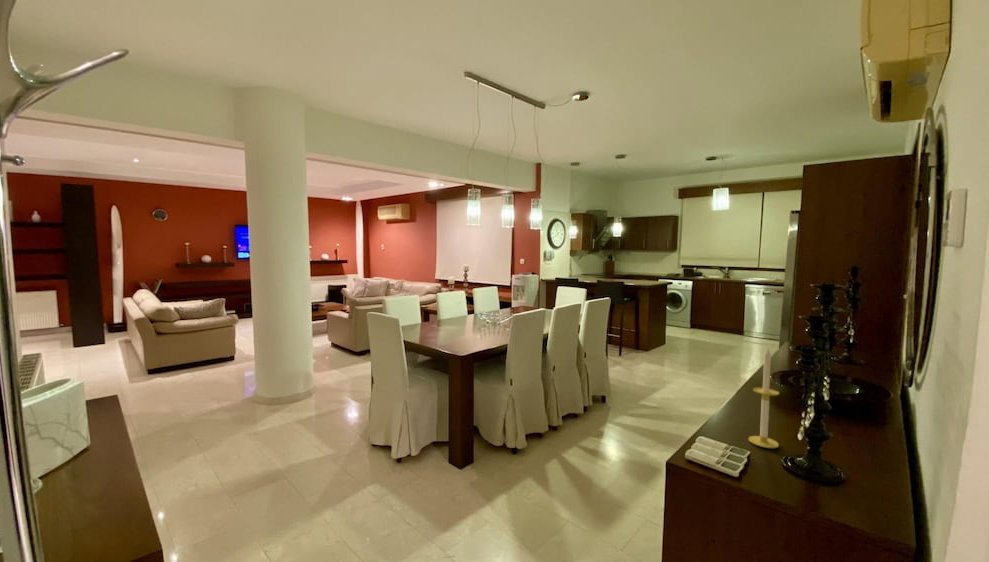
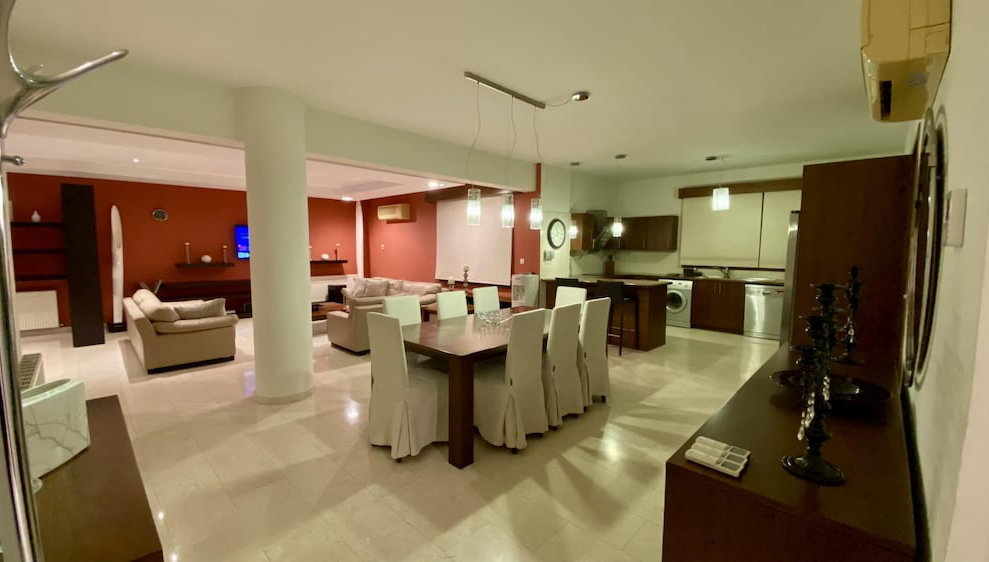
- candle [748,347,780,449]
